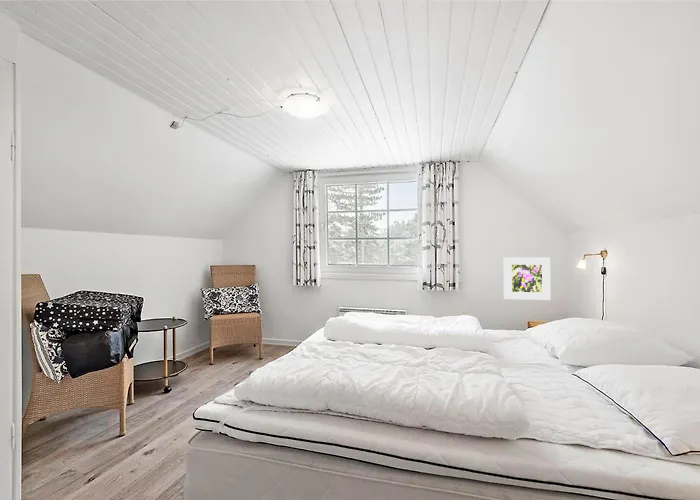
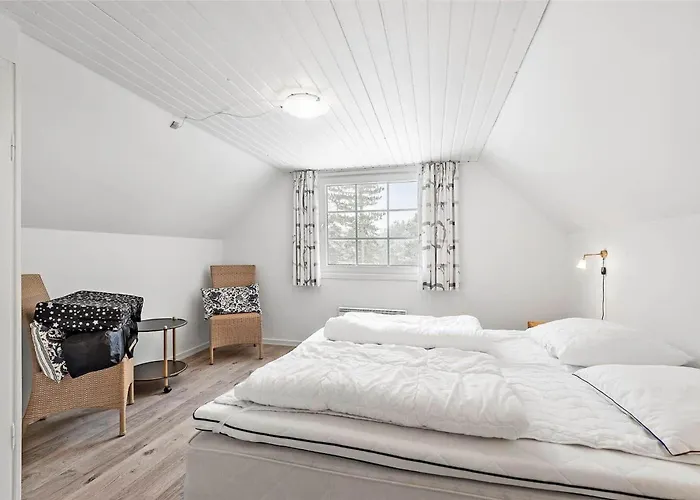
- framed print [503,256,551,301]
